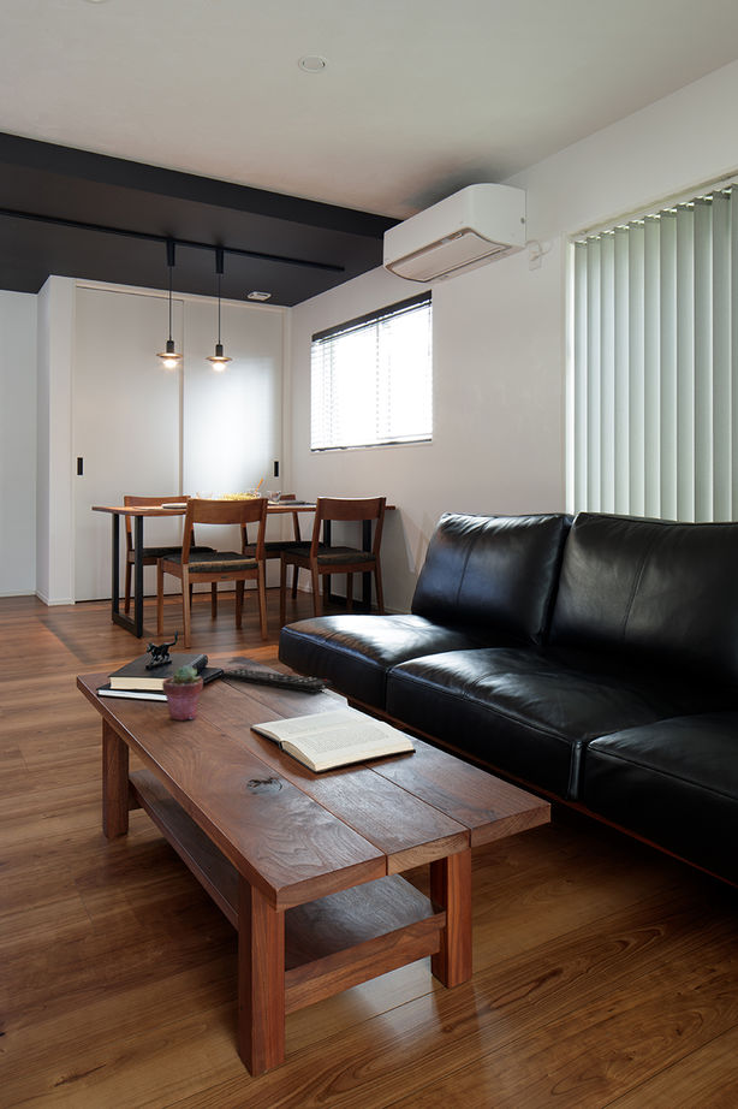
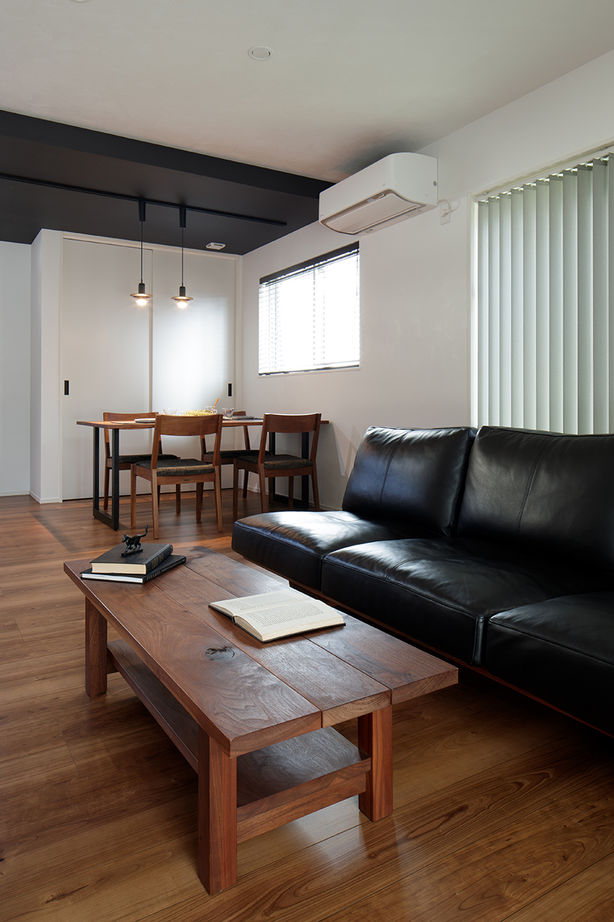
- potted succulent [161,664,204,722]
- remote control [221,668,333,694]
